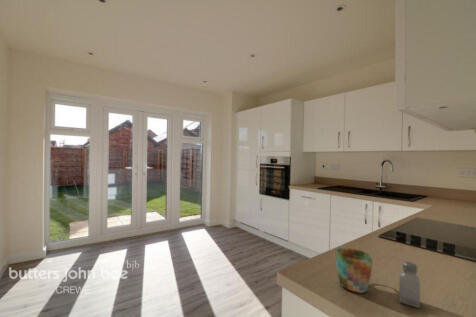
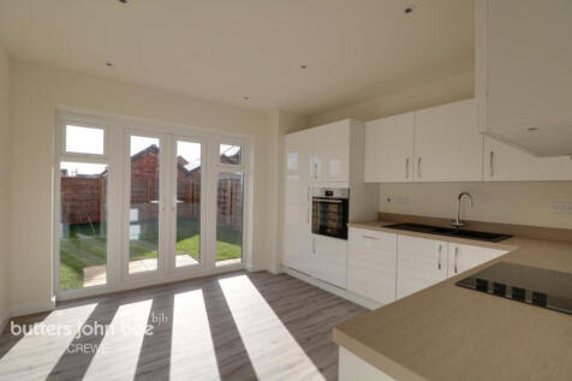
- mug [335,247,373,294]
- saltshaker [398,261,421,309]
